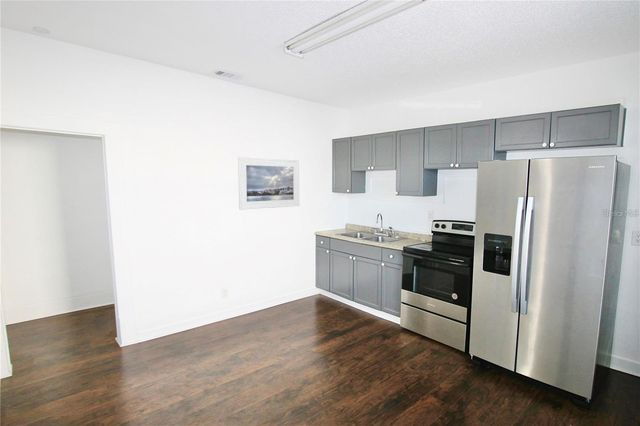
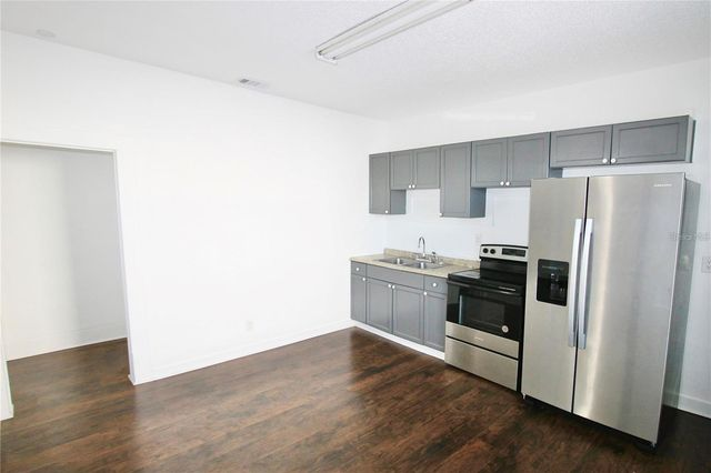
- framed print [237,156,300,211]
